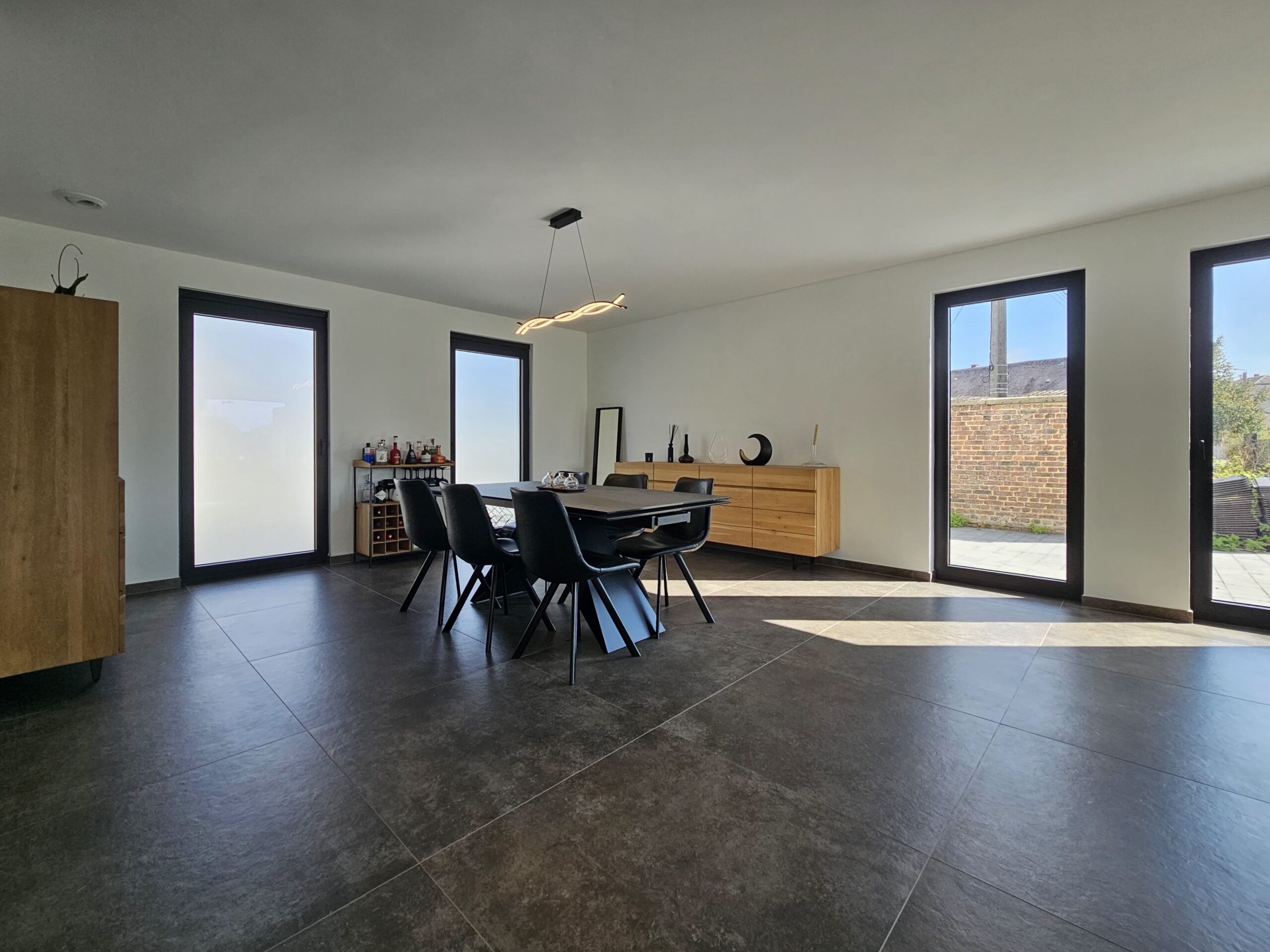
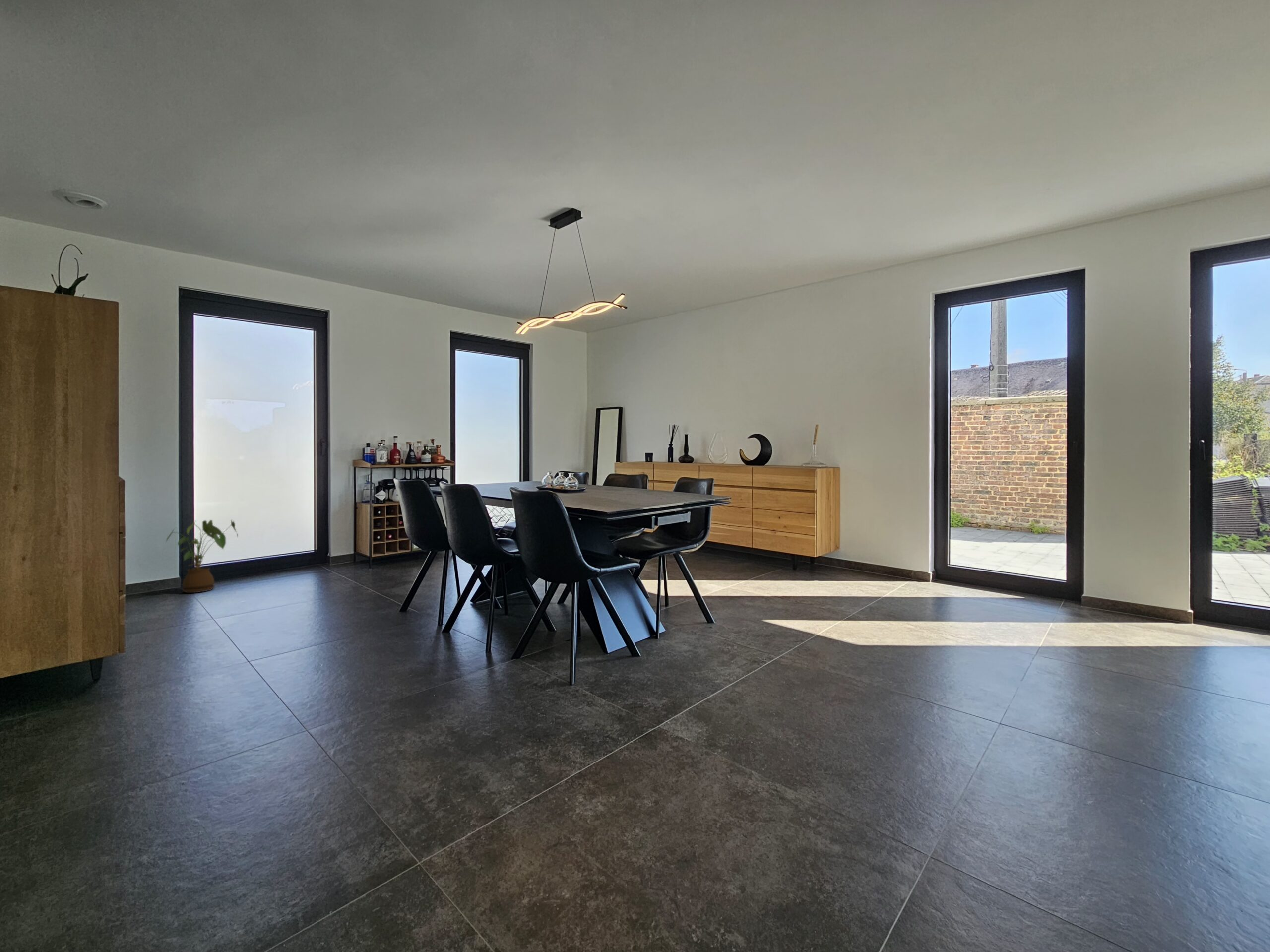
+ house plant [165,519,239,593]
